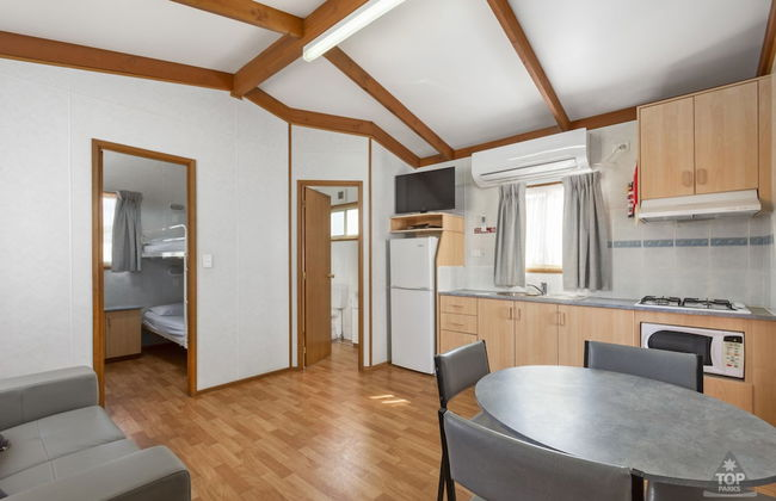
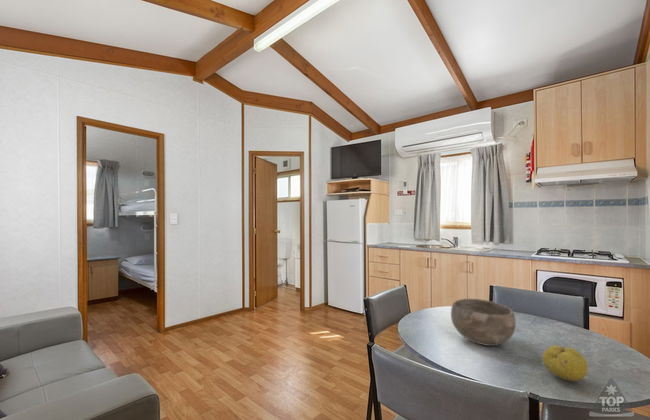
+ fruit [542,344,589,382]
+ bowl [450,298,516,347]
